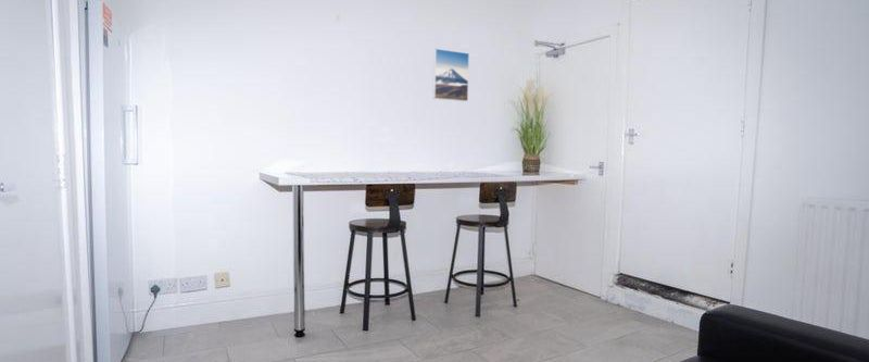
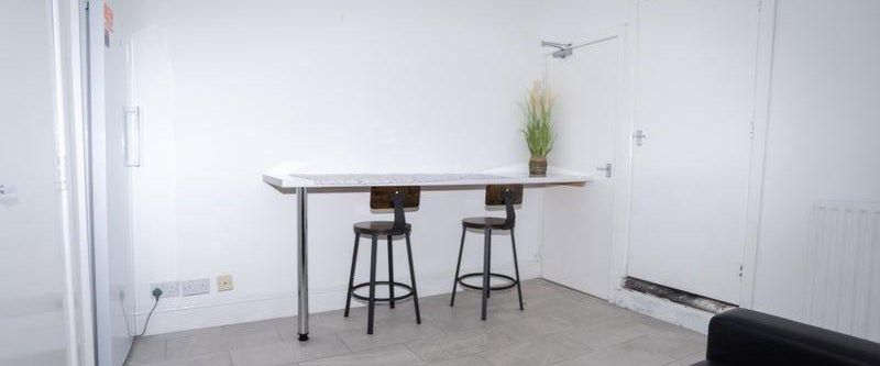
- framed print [431,48,470,102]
